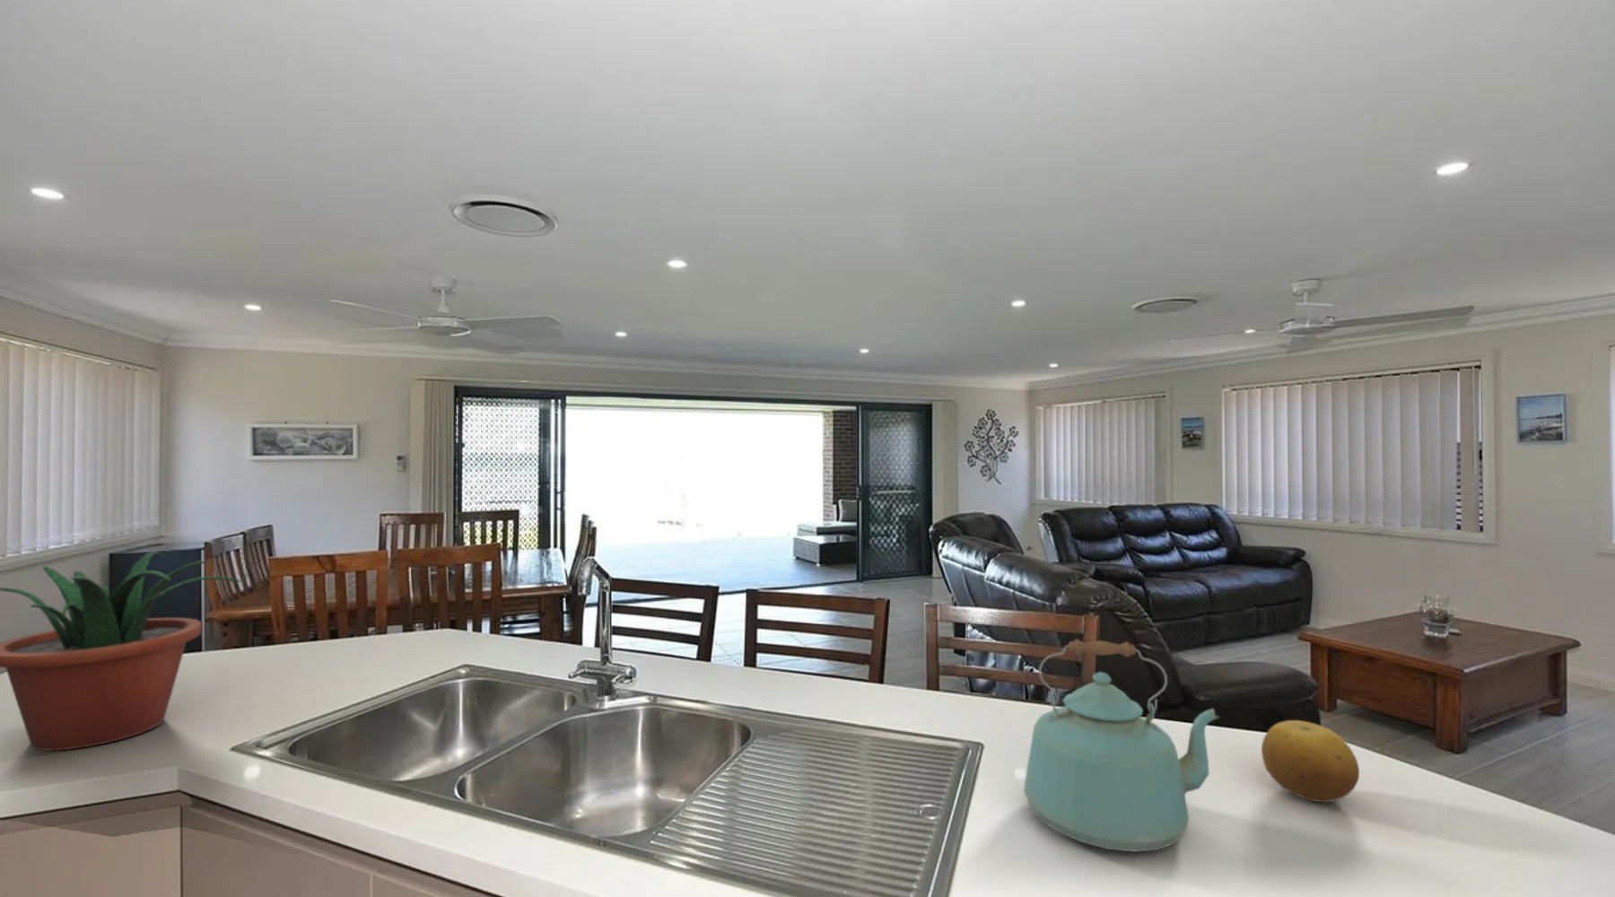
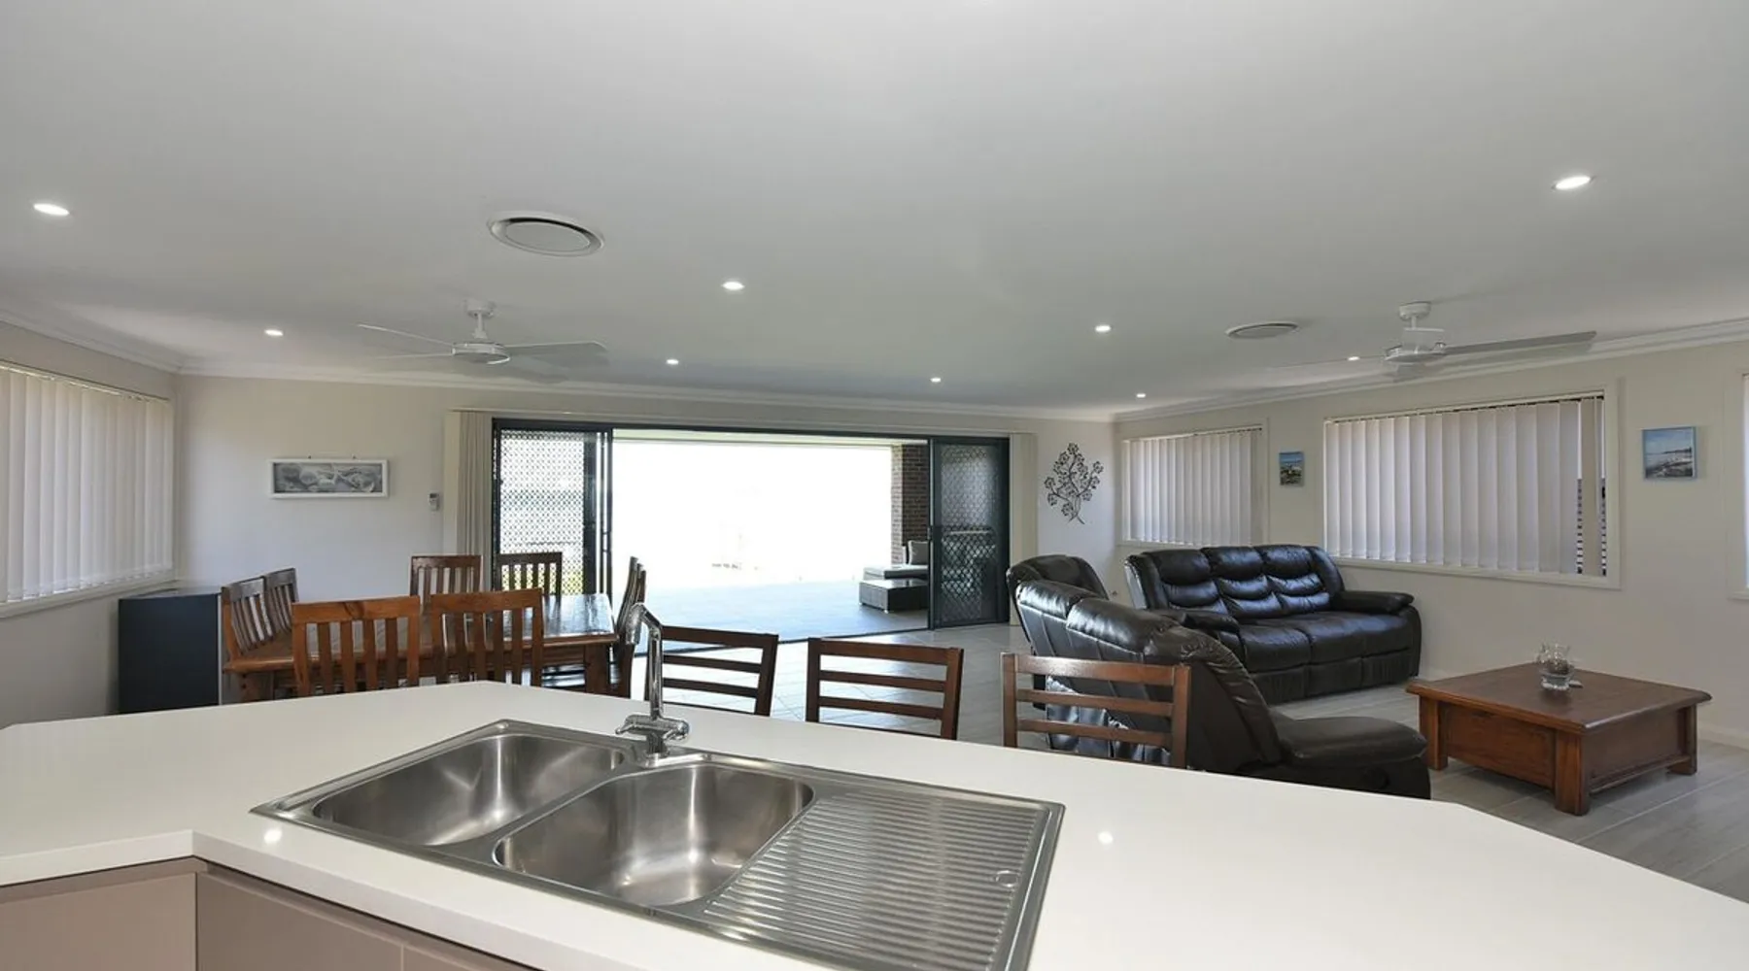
- kettle [1023,639,1221,853]
- fruit [1260,719,1360,803]
- potted plant [0,551,241,751]
